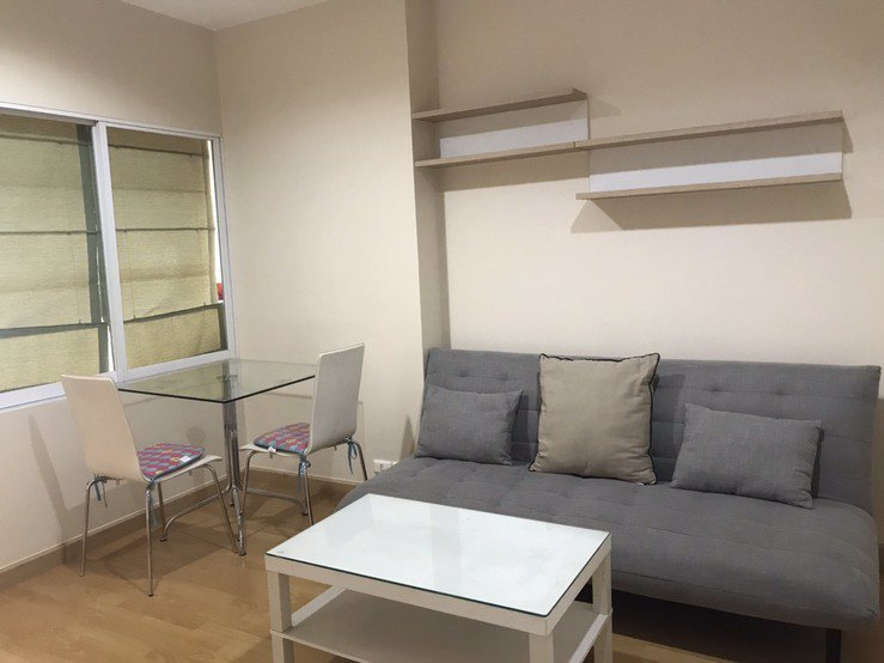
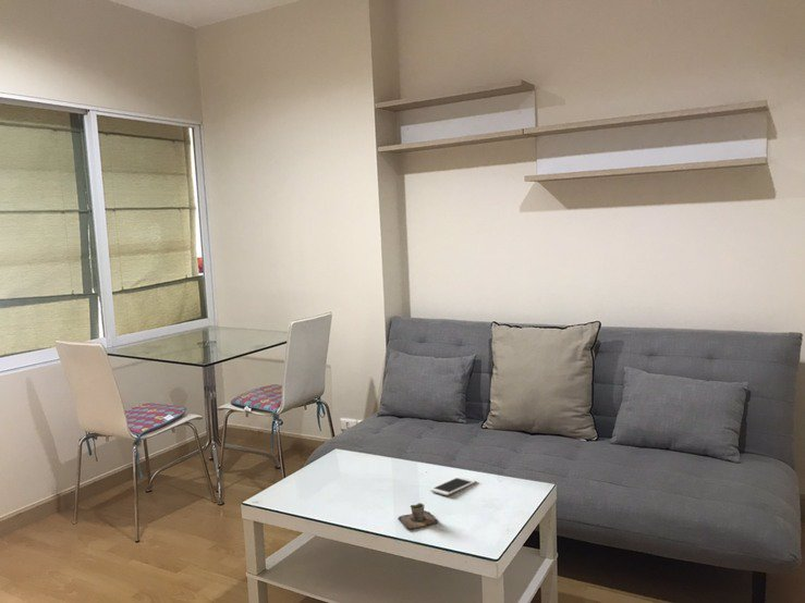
+ cup [397,502,439,530]
+ cell phone [429,476,478,496]
